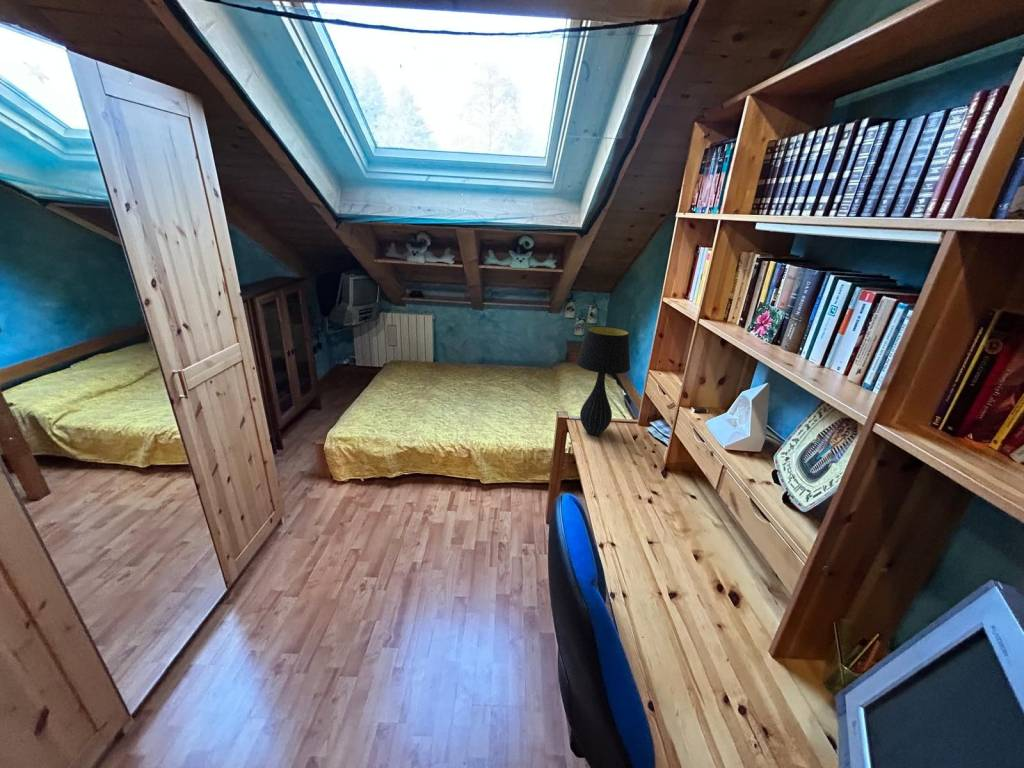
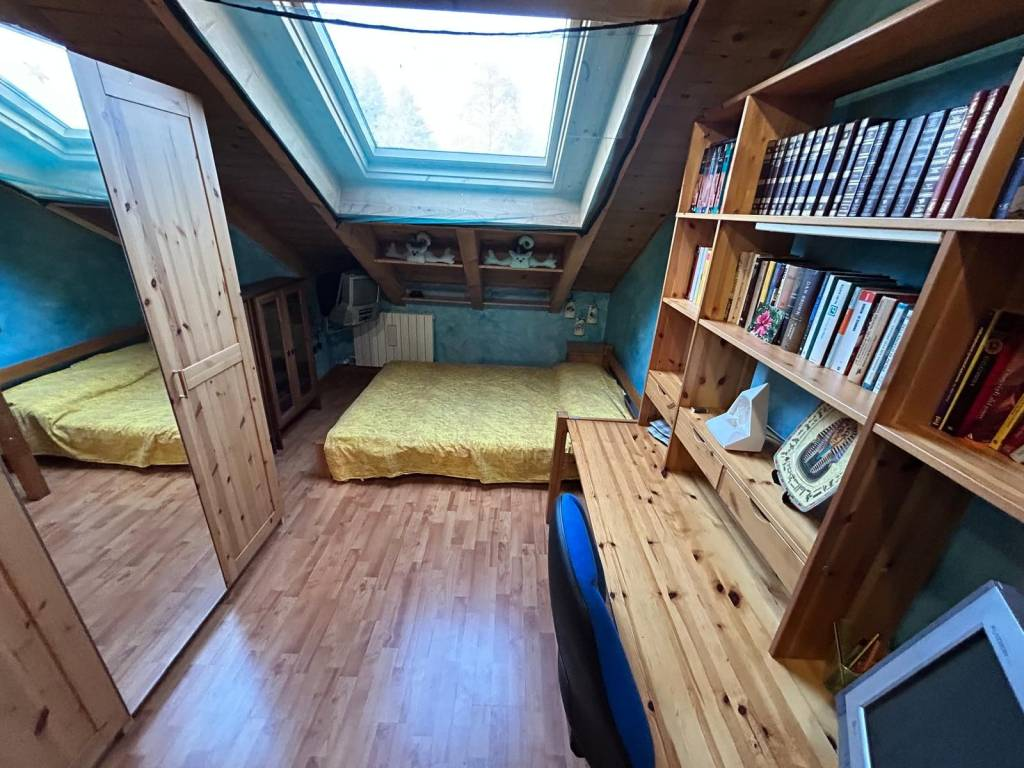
- table lamp [575,325,631,436]
